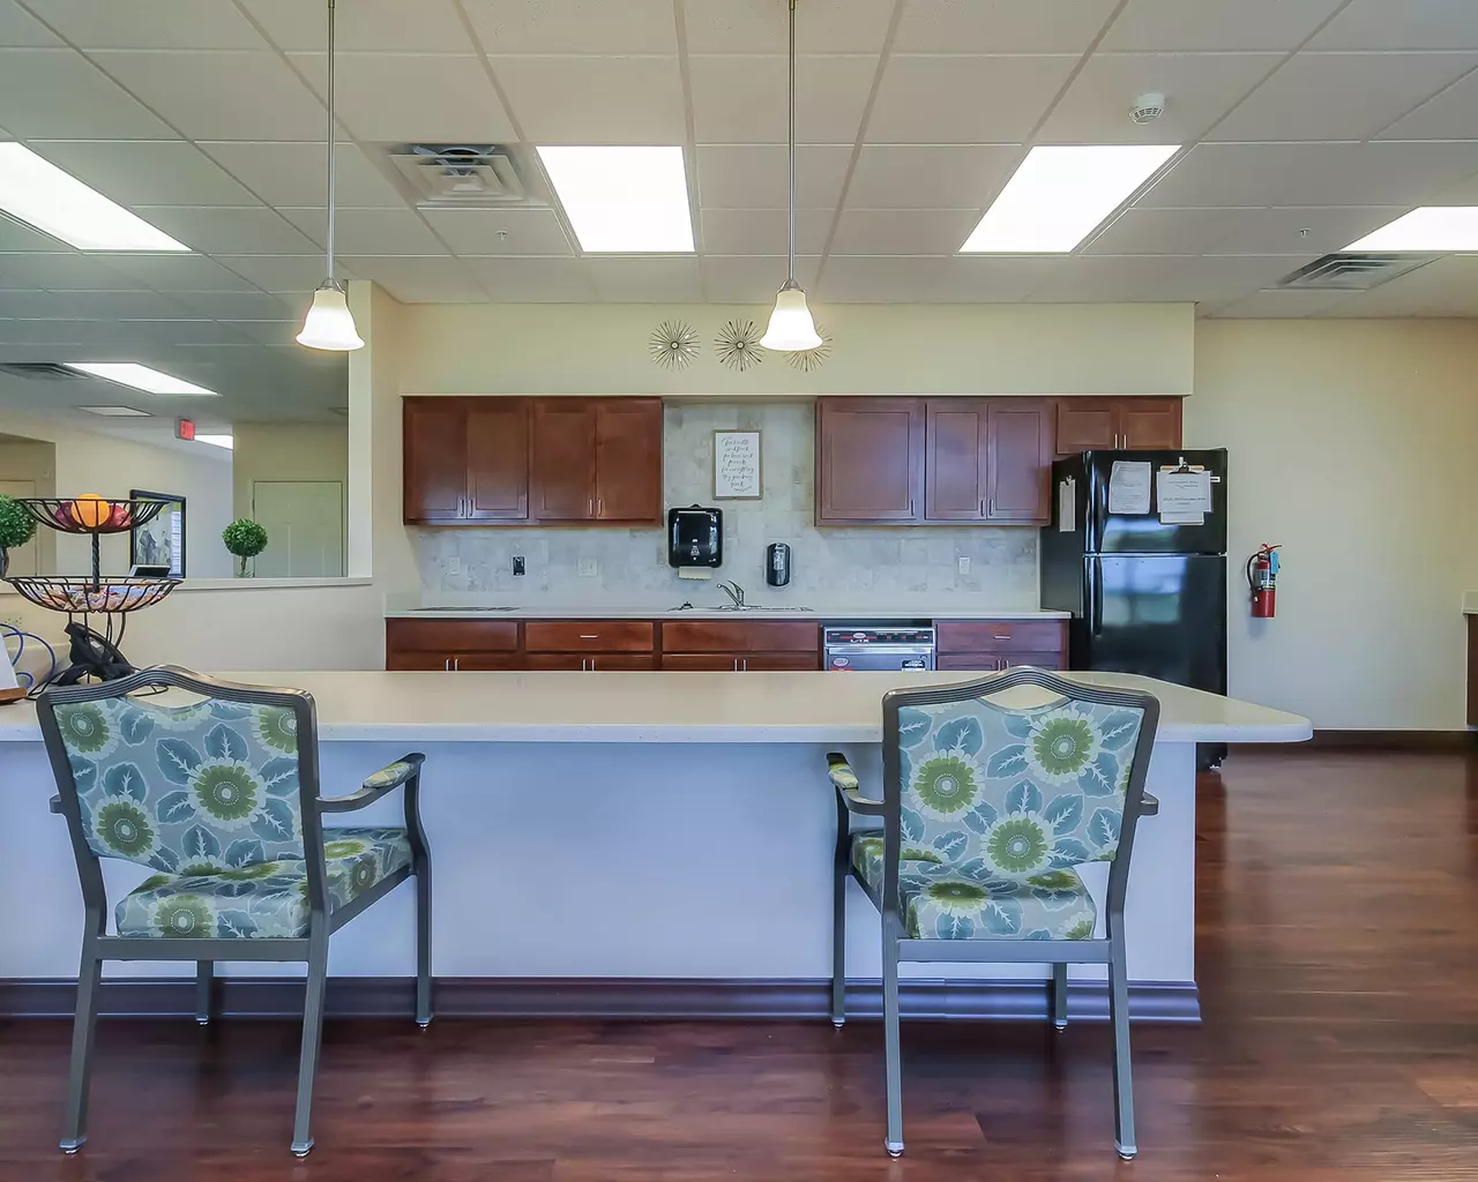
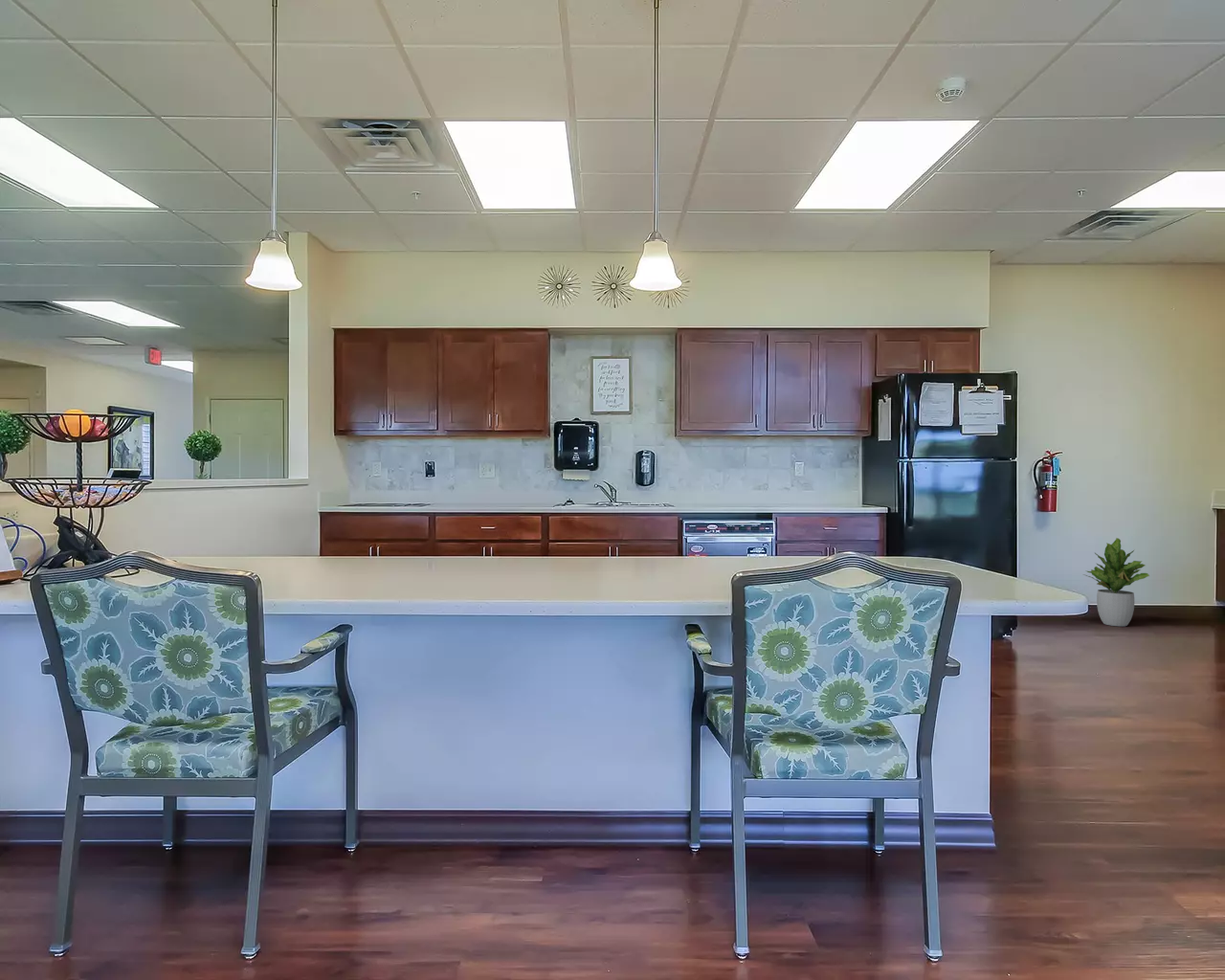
+ potted plant [1082,537,1150,627]
